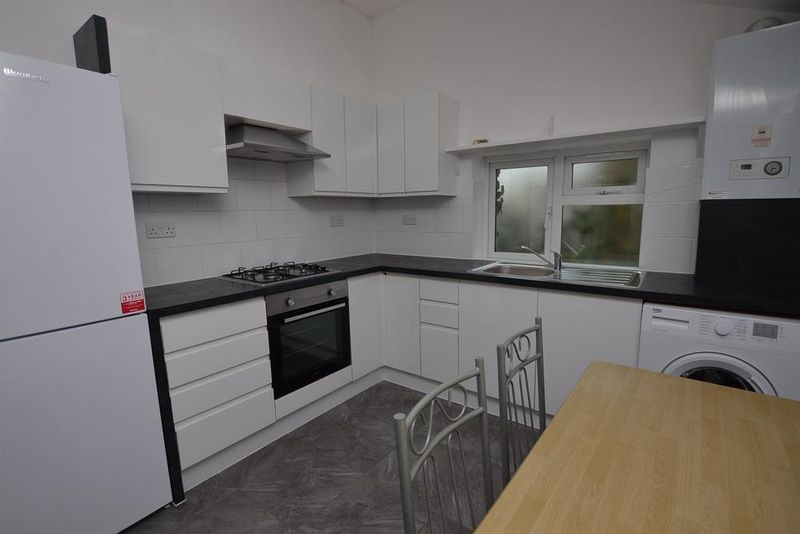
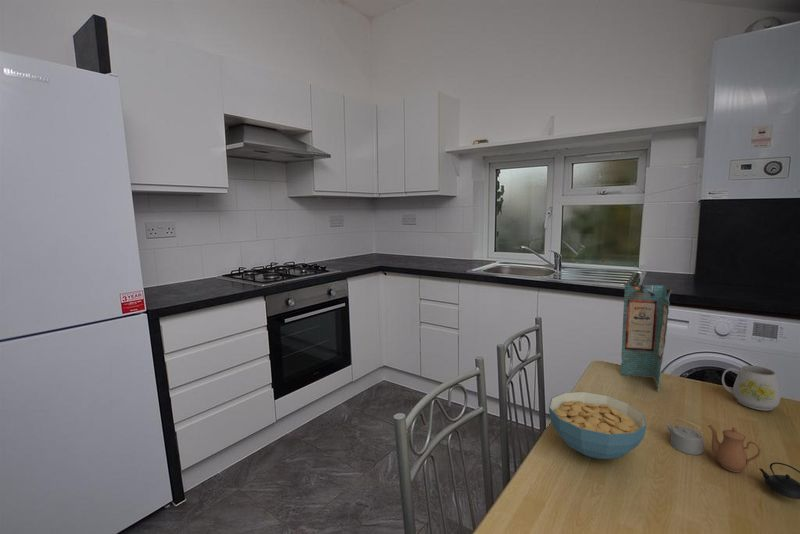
+ mug [721,365,781,412]
+ cereal bowl [548,391,648,460]
+ teapot [665,418,800,500]
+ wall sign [619,284,673,392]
